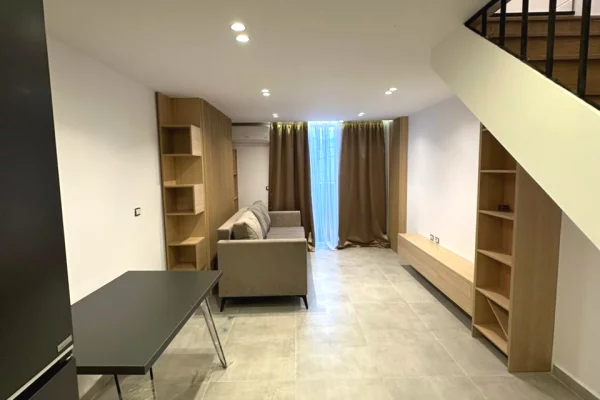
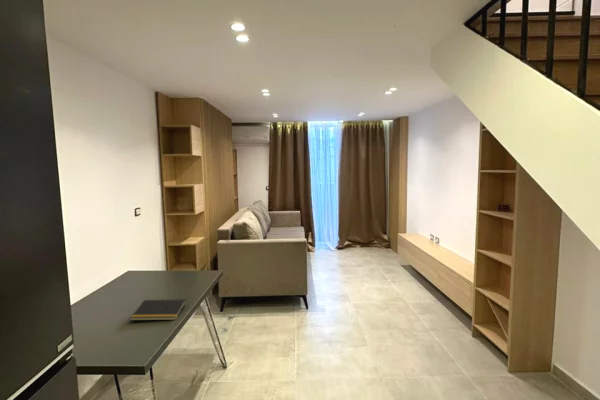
+ notepad [129,298,187,321]
